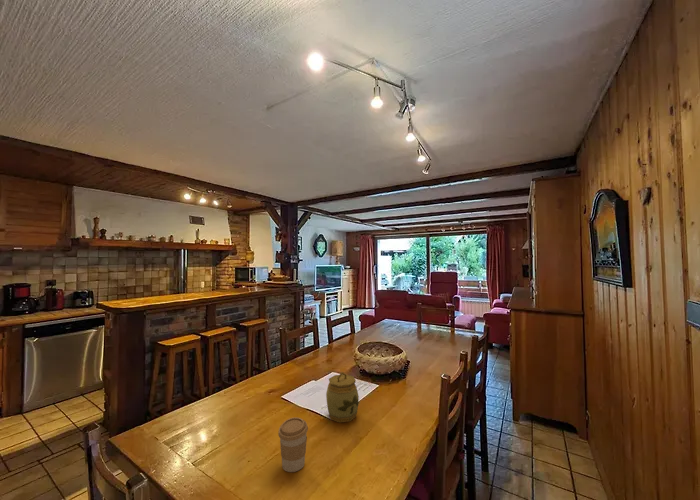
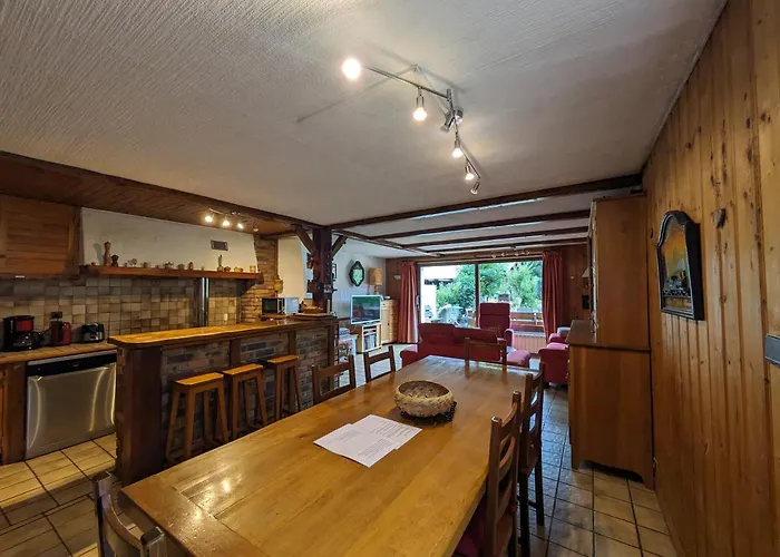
- coffee cup [277,416,309,473]
- jar [325,371,360,424]
